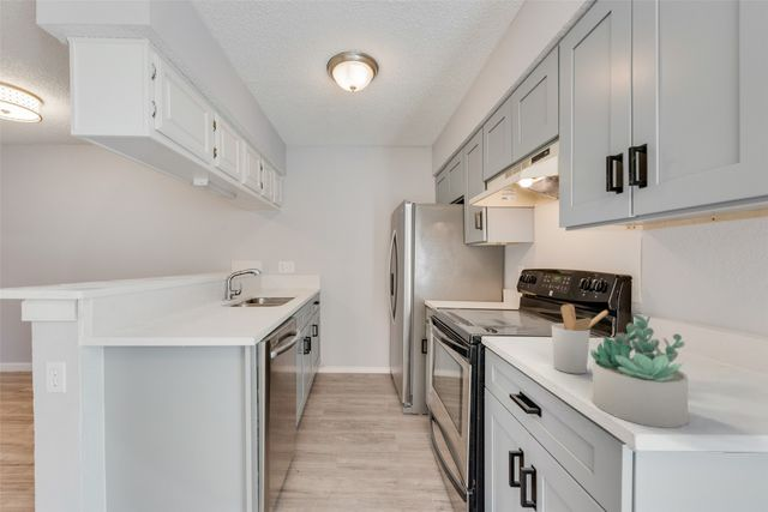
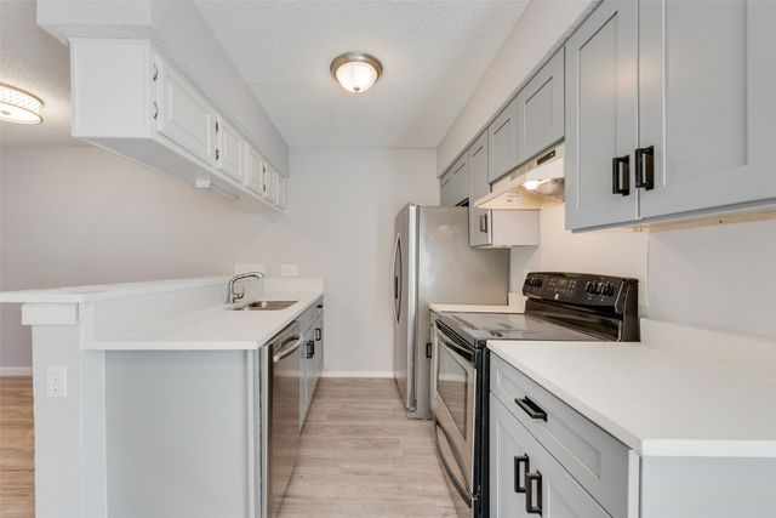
- utensil holder [551,303,610,375]
- succulent plant [589,313,689,429]
